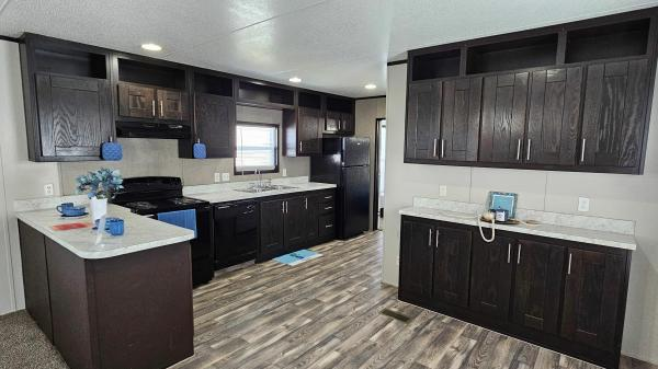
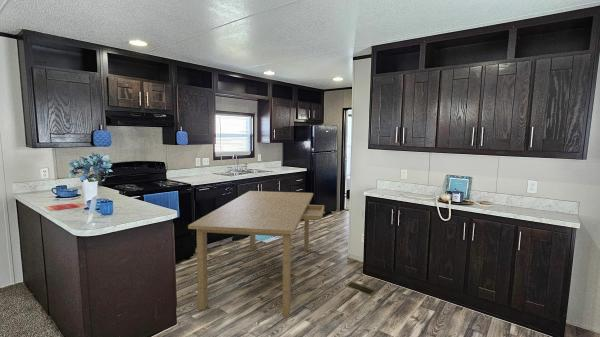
+ dining table [187,190,326,318]
